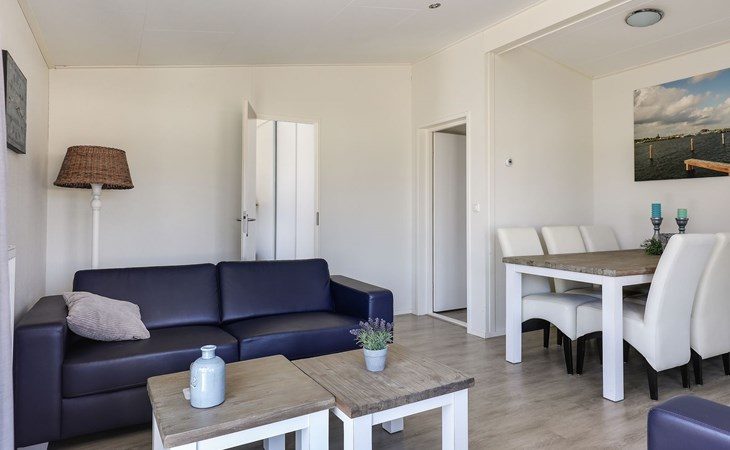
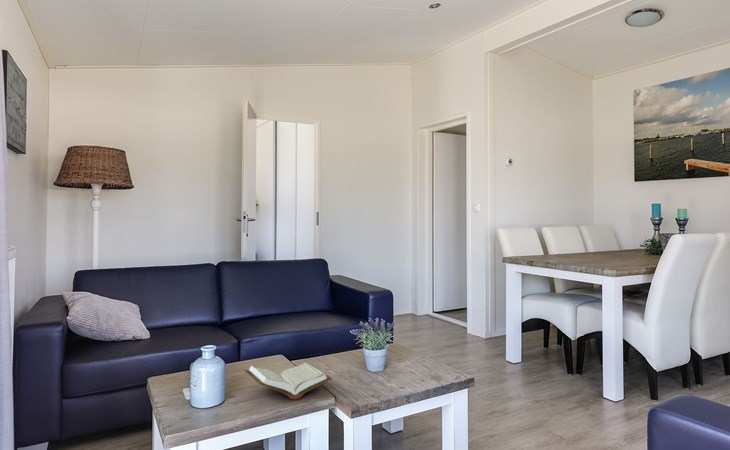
+ book [243,361,333,400]
